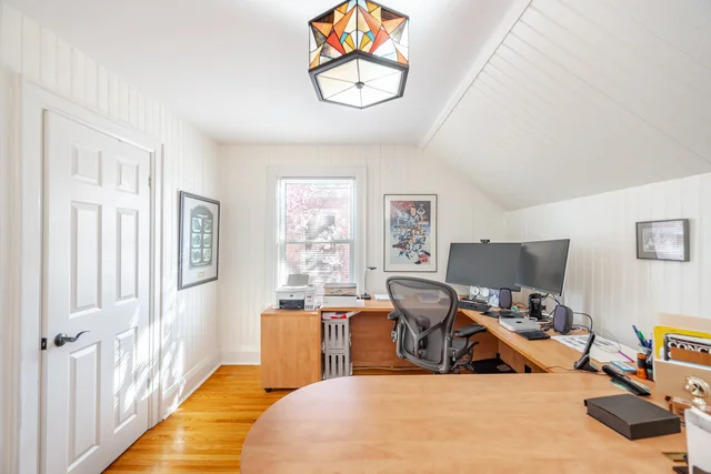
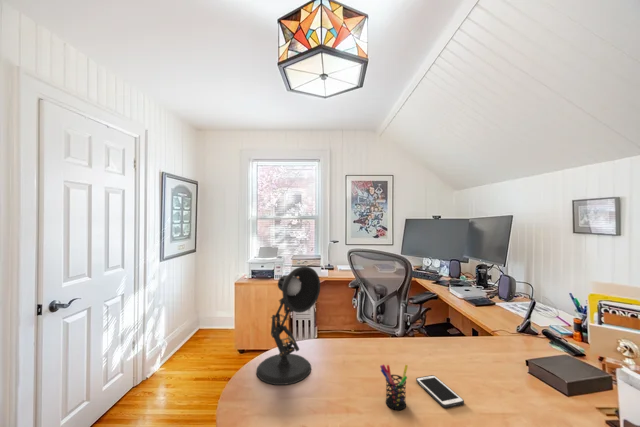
+ desk lamp [255,265,321,386]
+ cell phone [415,374,465,409]
+ pen holder [379,363,409,411]
